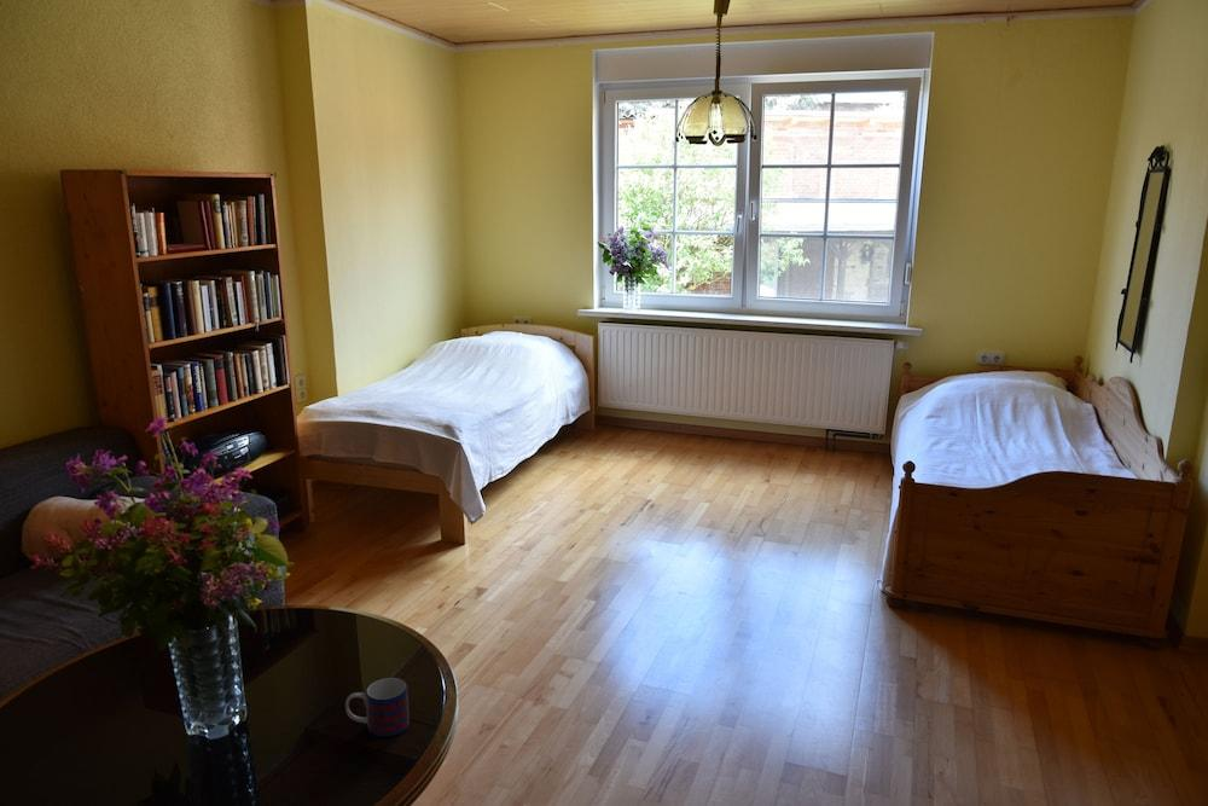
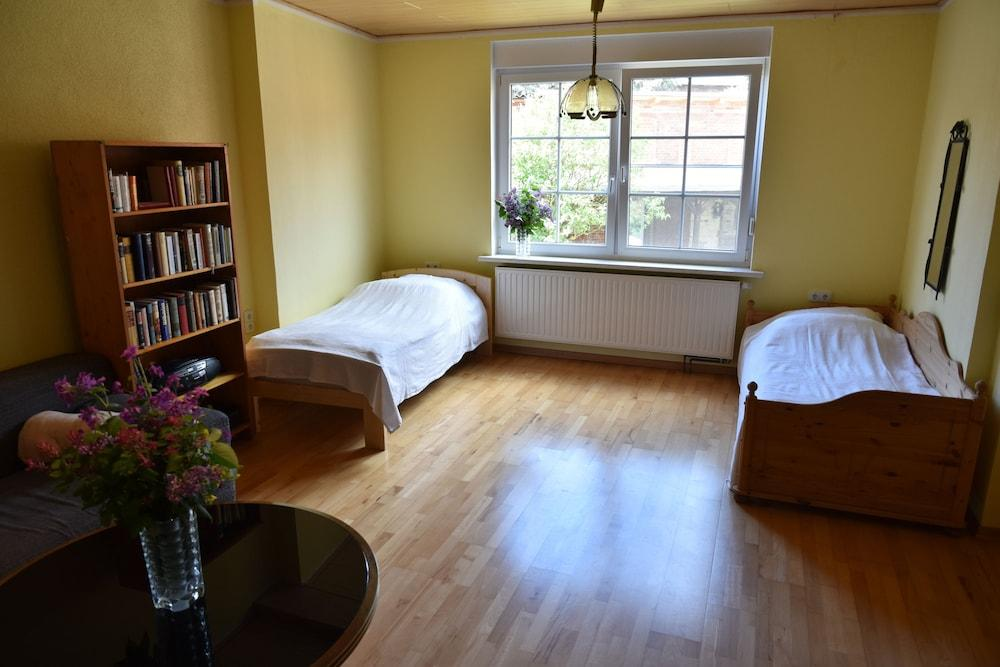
- mug [344,677,411,738]
